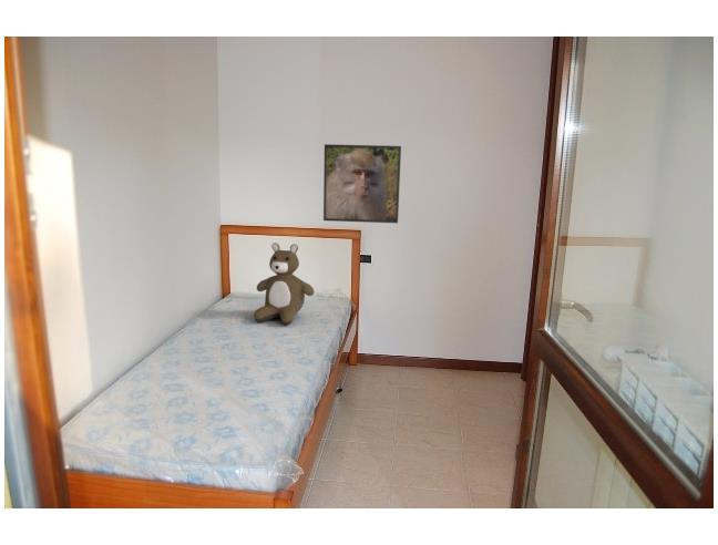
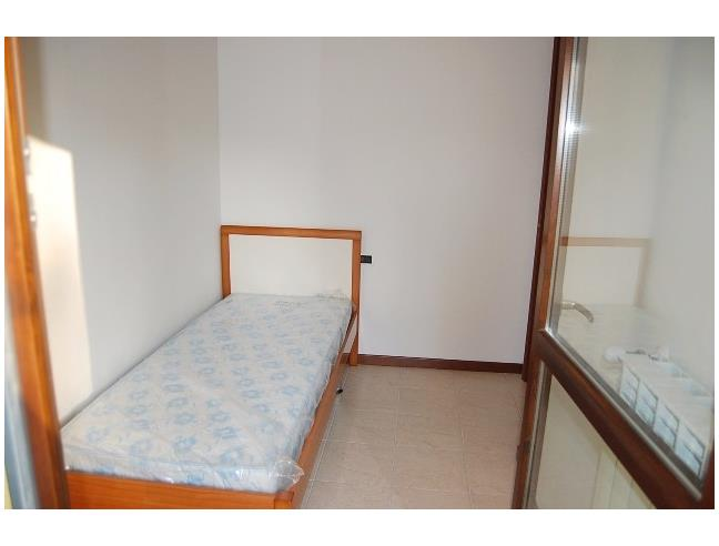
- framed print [322,143,402,224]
- teddy bear [253,241,316,326]
